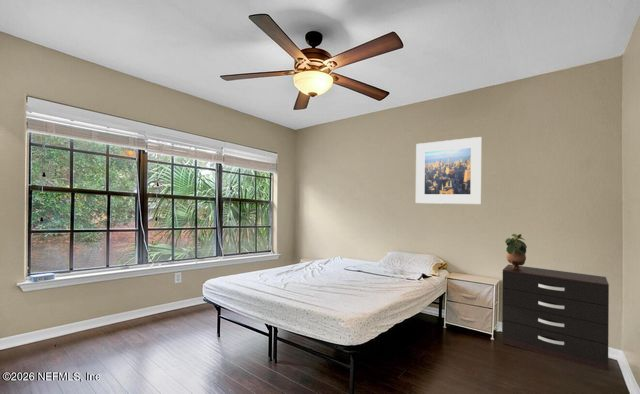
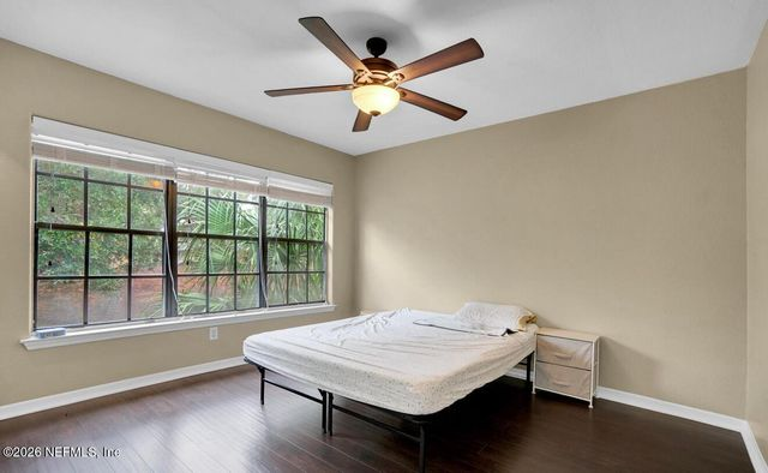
- potted plant [504,233,528,270]
- dresser [501,263,610,372]
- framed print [415,136,483,205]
